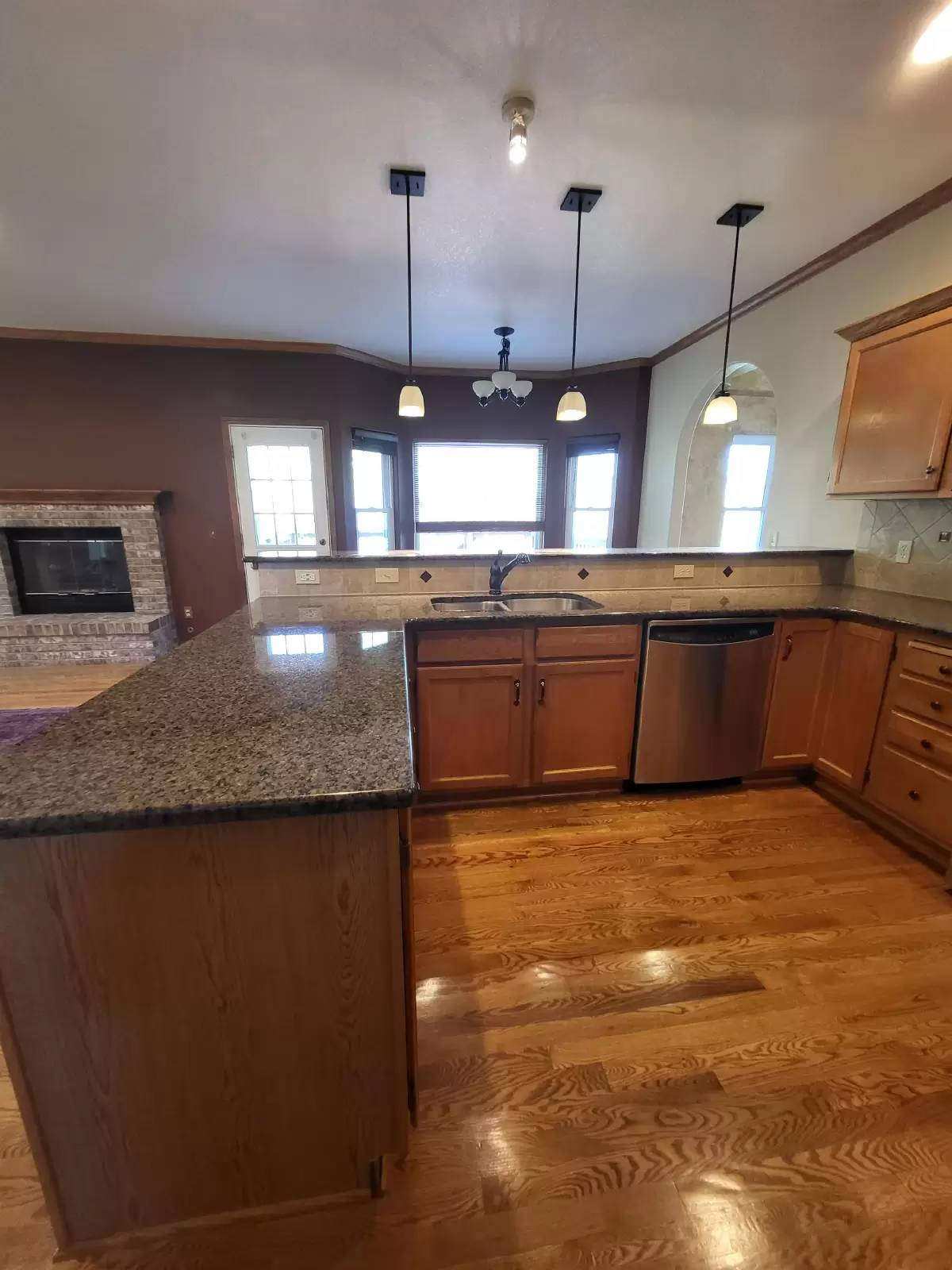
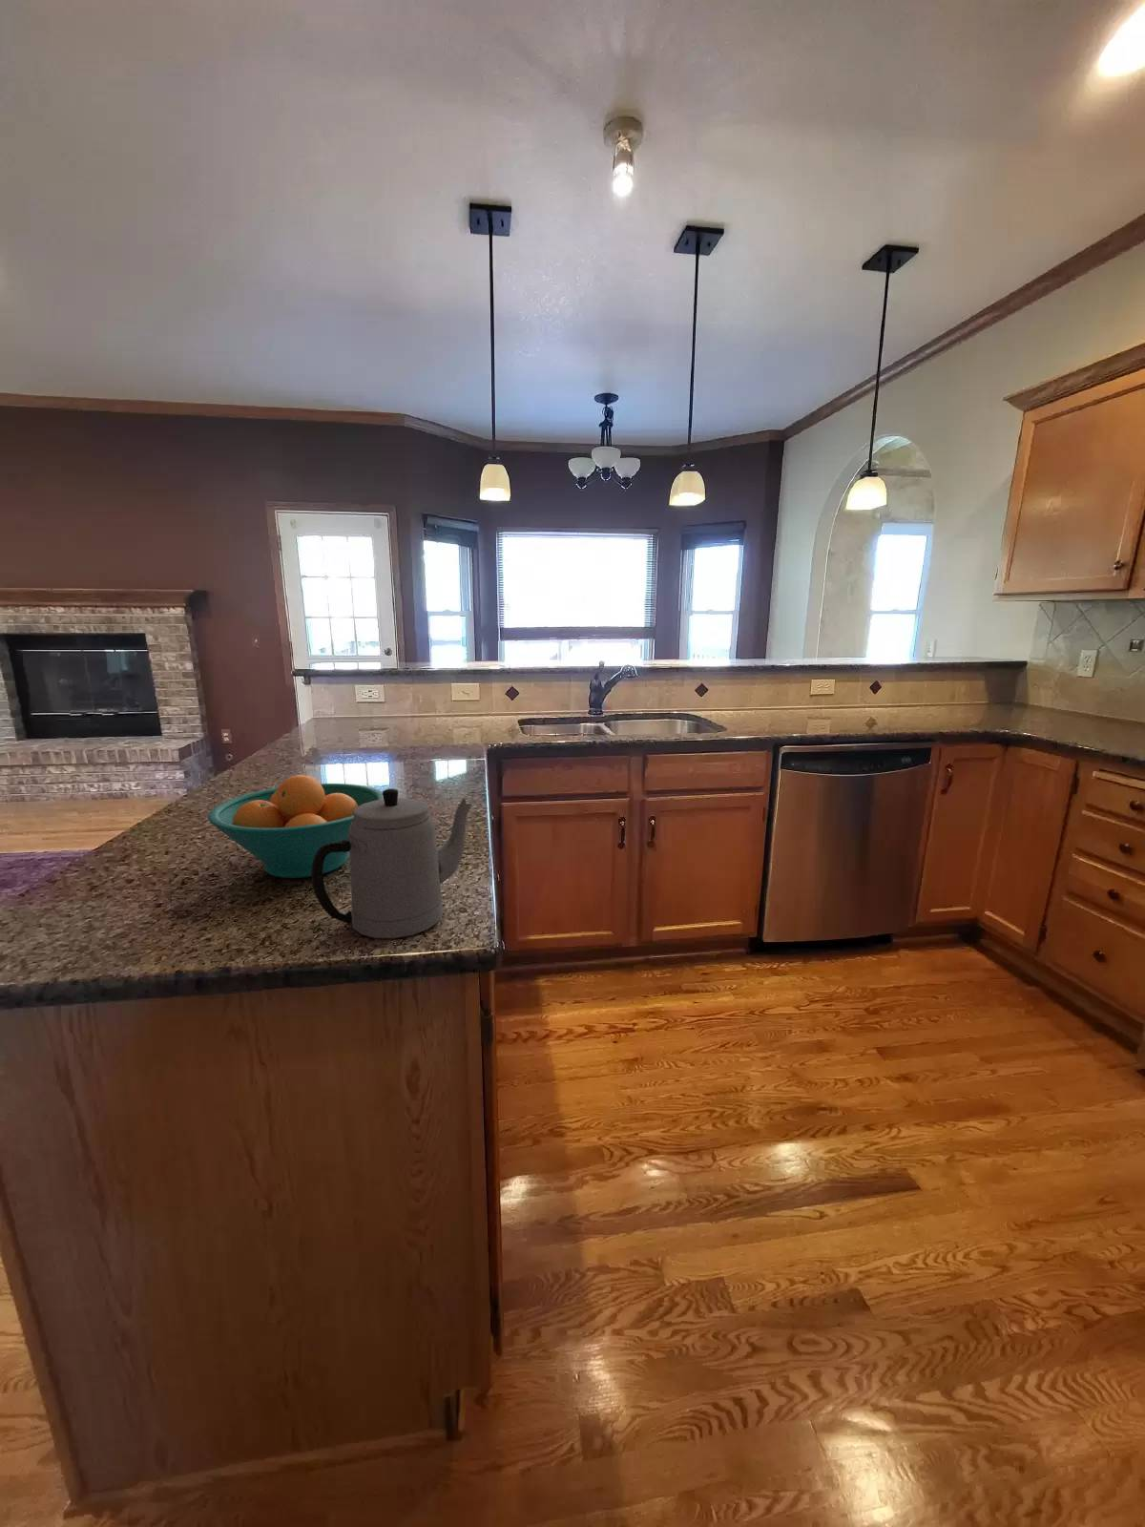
+ teapot [312,788,473,939]
+ fruit bowl [207,774,384,879]
